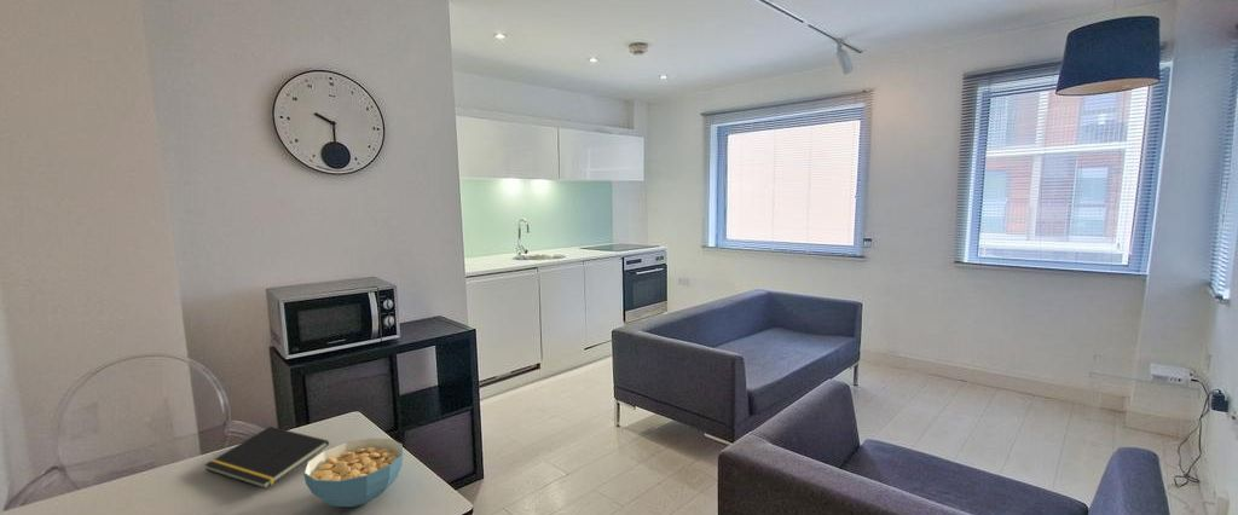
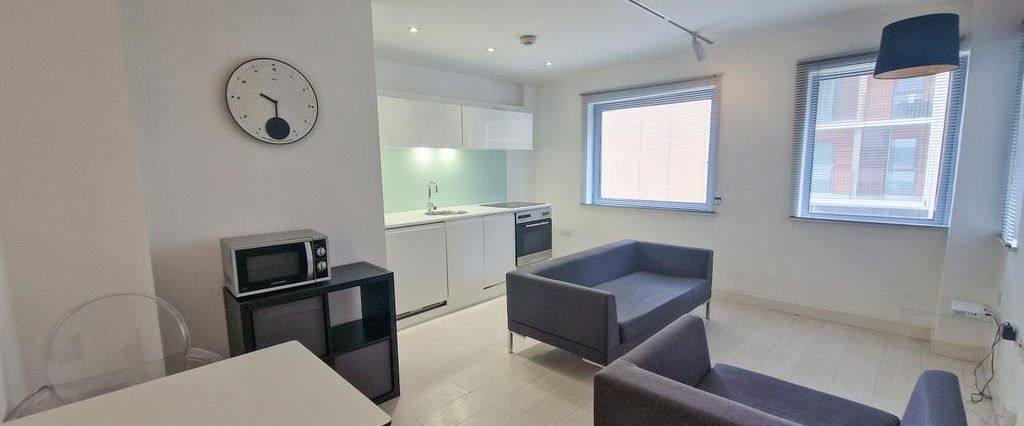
- cereal bowl [302,436,404,508]
- notepad [203,426,330,490]
